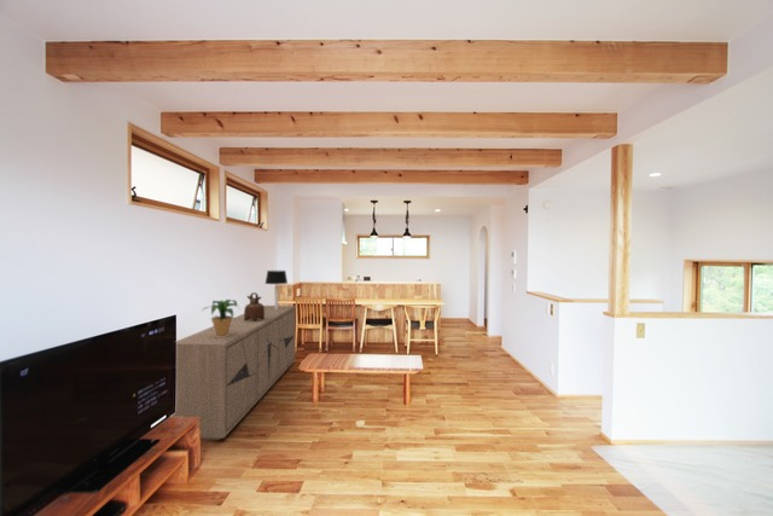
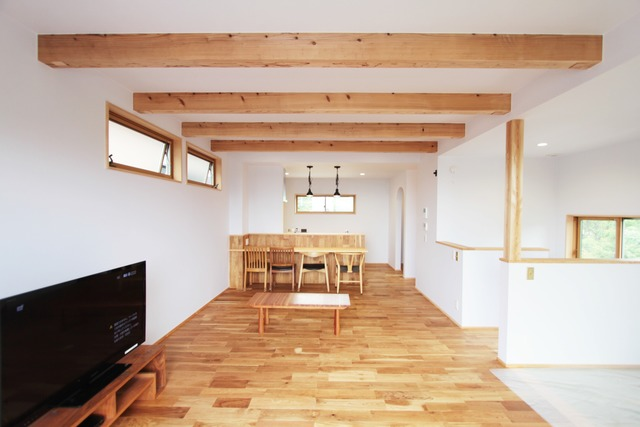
- vessel [243,291,265,321]
- sideboard [170,305,297,441]
- table lamp [263,269,289,309]
- potted plant [200,298,242,337]
